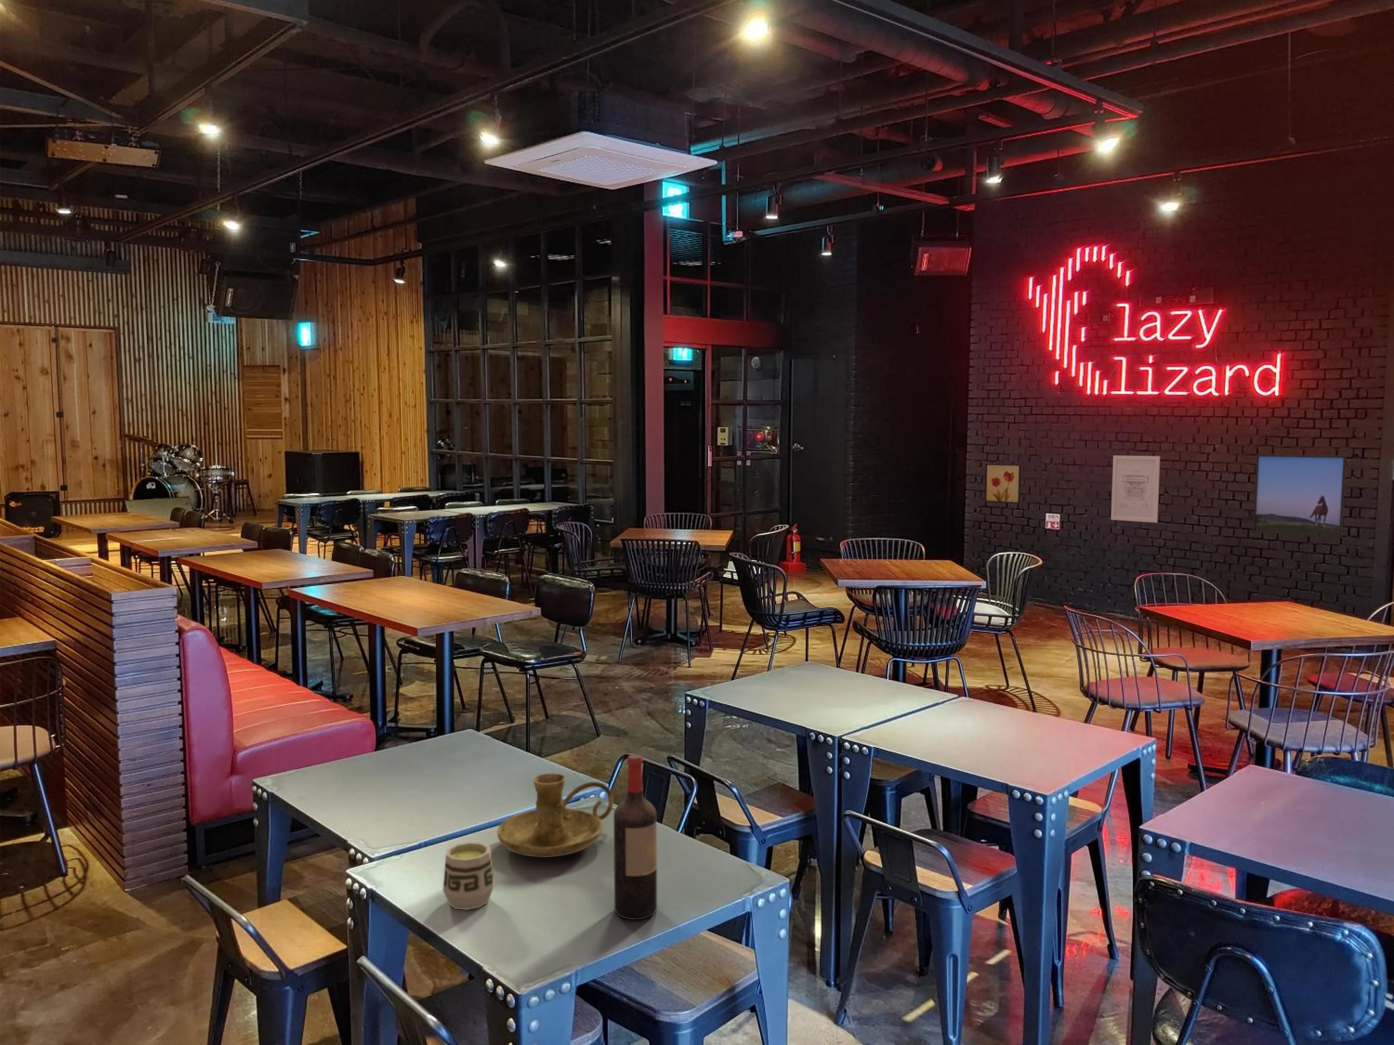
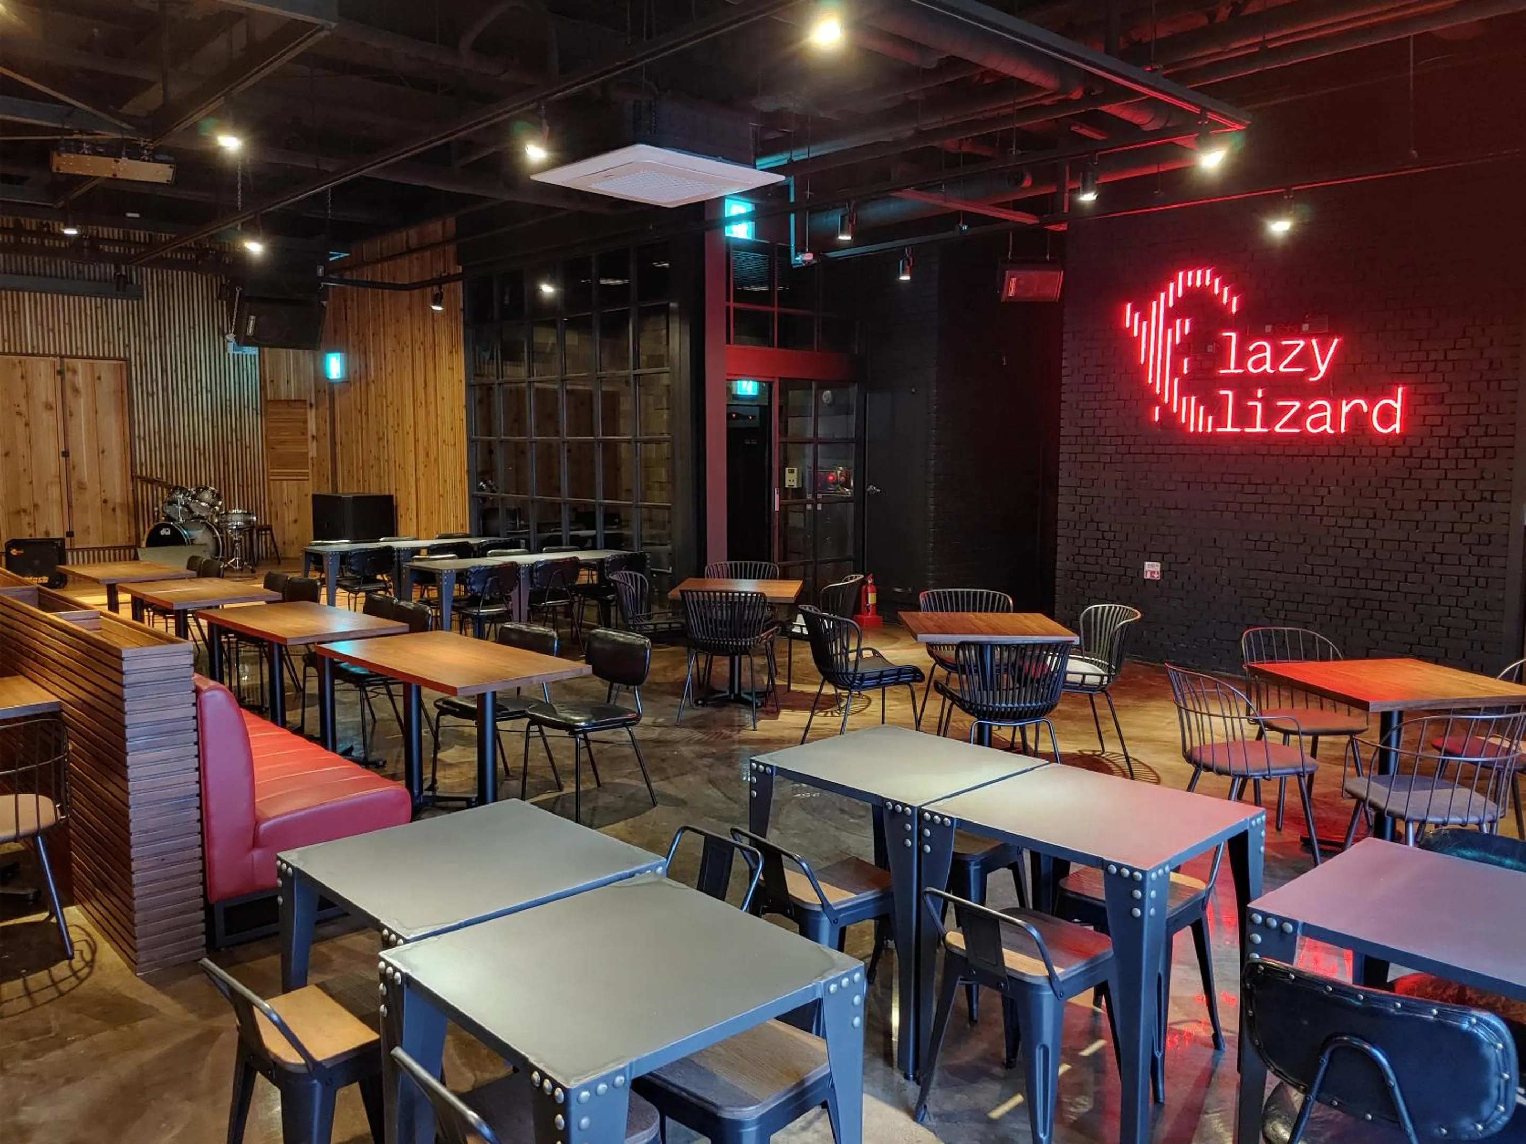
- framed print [1252,453,1347,539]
- wine bottle [614,754,657,920]
- wall art [983,463,1022,504]
- candle holder [496,773,614,857]
- wall art [1111,454,1160,522]
- cup [442,841,495,910]
